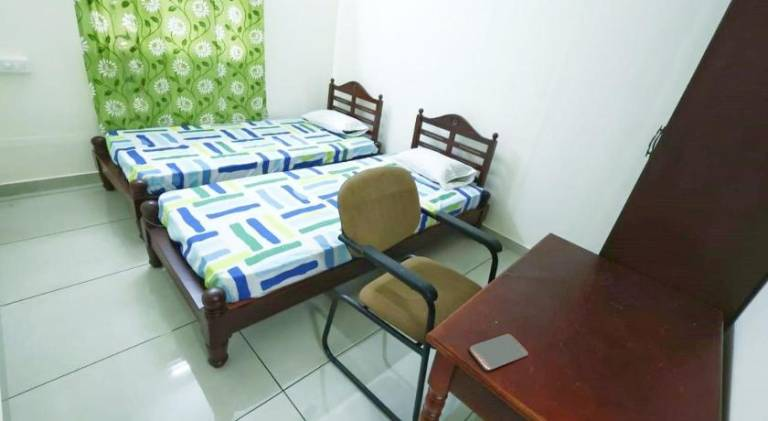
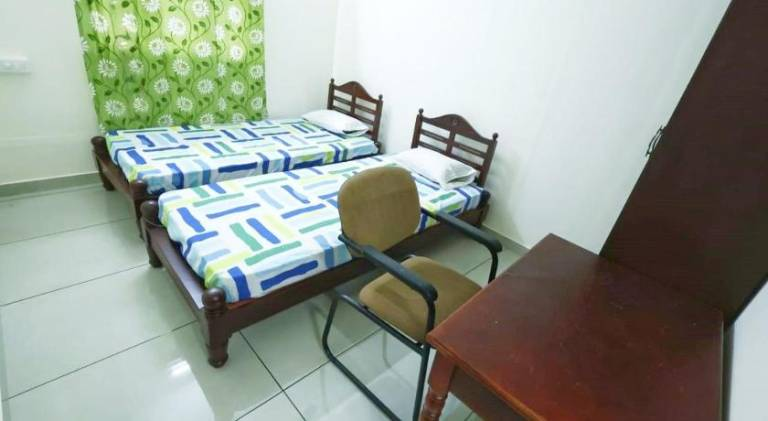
- smartphone [469,333,529,371]
